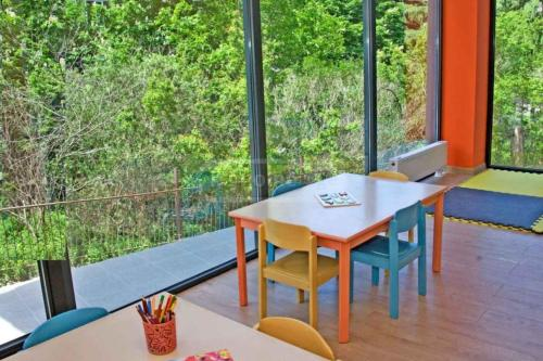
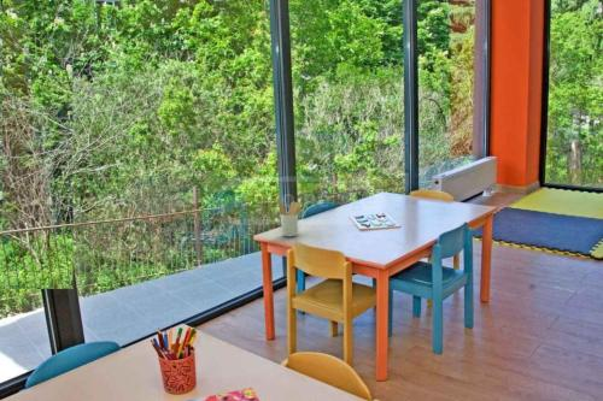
+ utensil holder [277,200,303,237]
